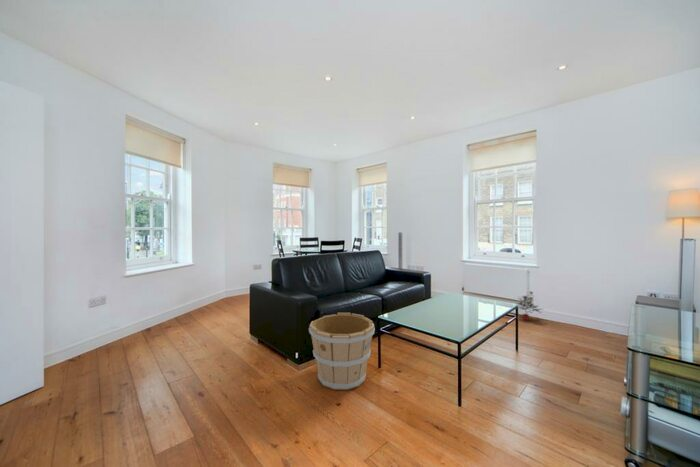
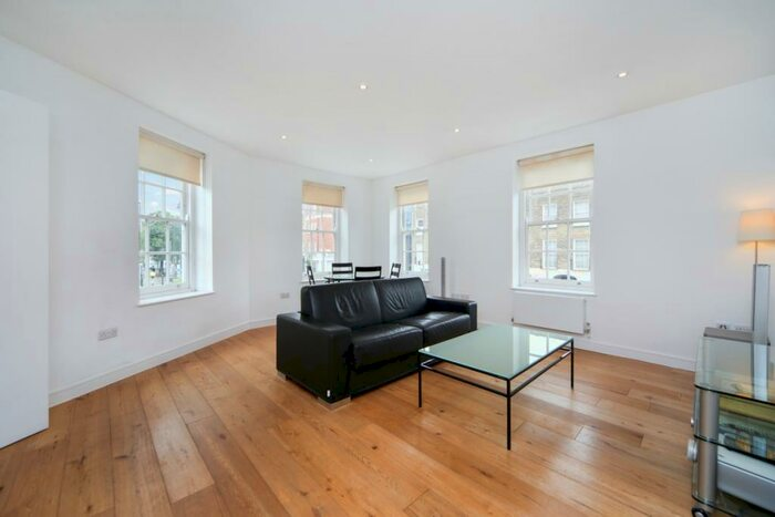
- potted plant [514,295,543,321]
- wooden bucket [308,312,376,391]
